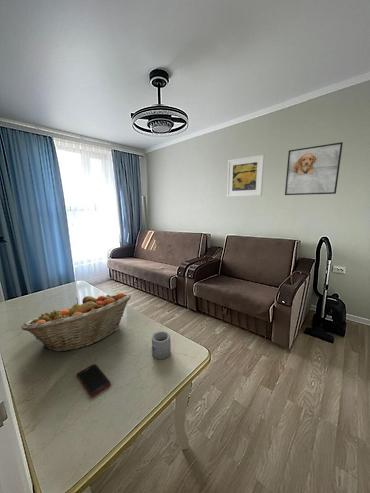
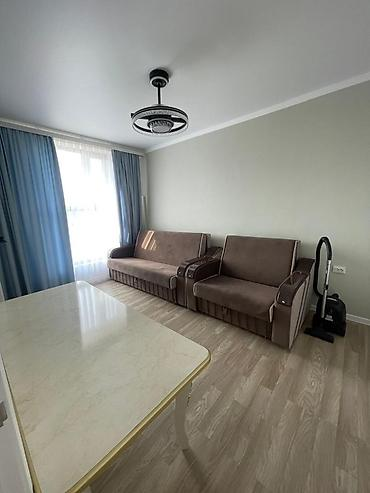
- cell phone [76,363,112,398]
- fruit basket [20,292,132,352]
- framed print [226,154,265,198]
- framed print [284,141,344,196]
- mug [151,330,172,360]
